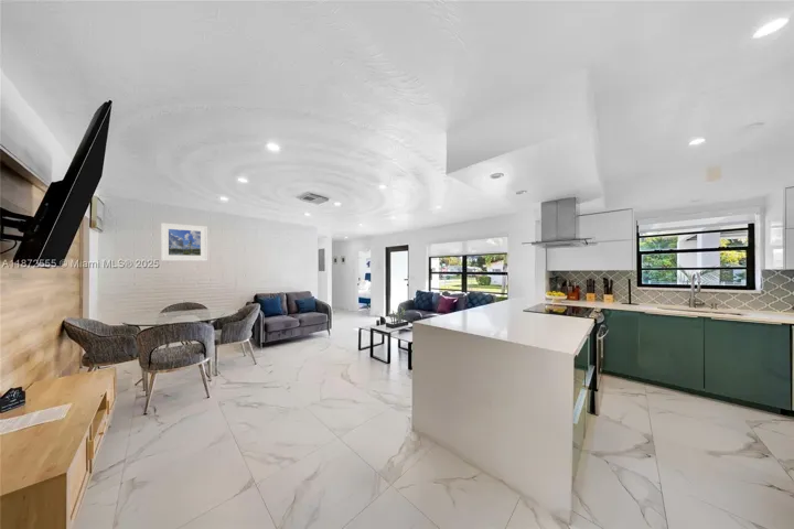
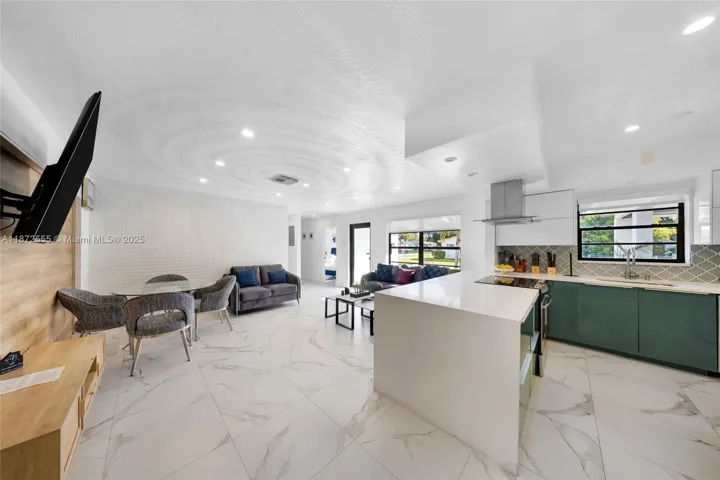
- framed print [160,222,208,262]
